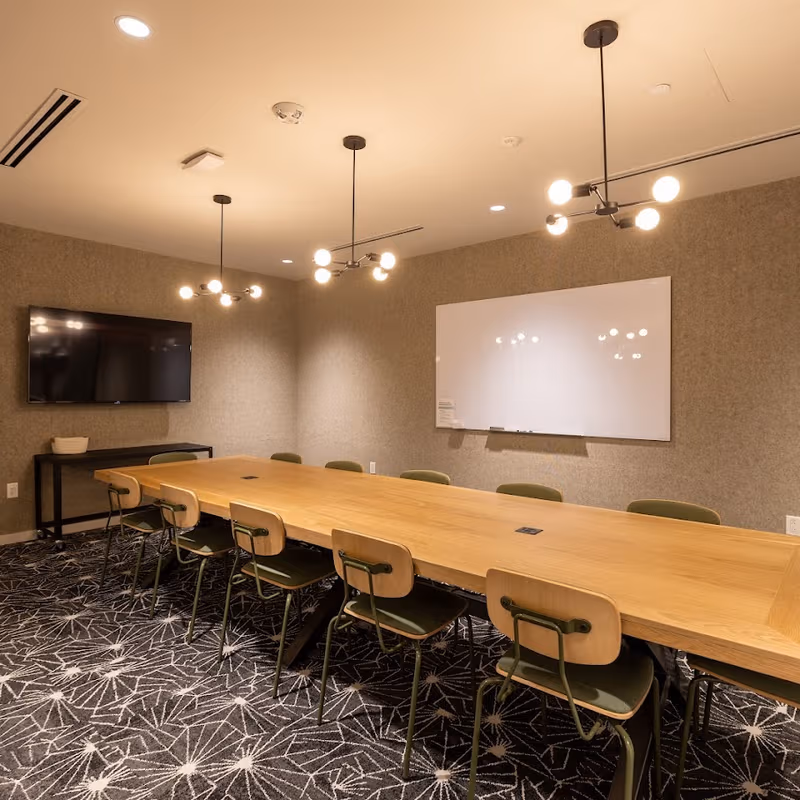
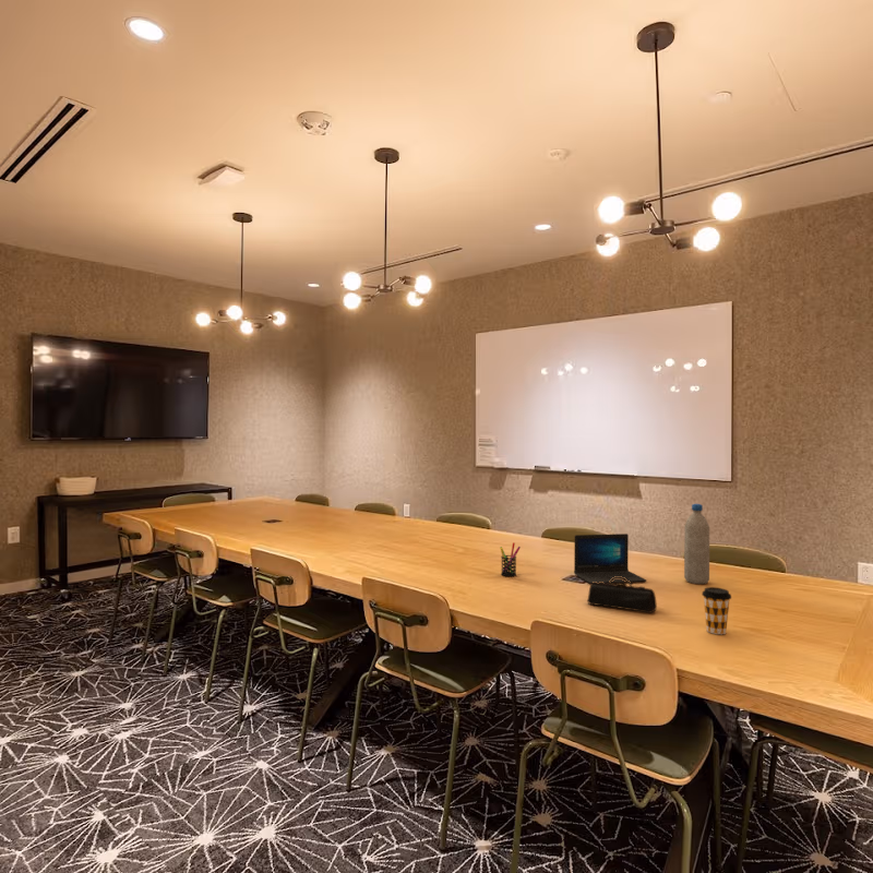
+ laptop [573,533,648,584]
+ pen holder [500,542,522,577]
+ coffee cup [701,586,732,635]
+ pencil case [586,576,658,614]
+ water bottle [683,503,710,585]
